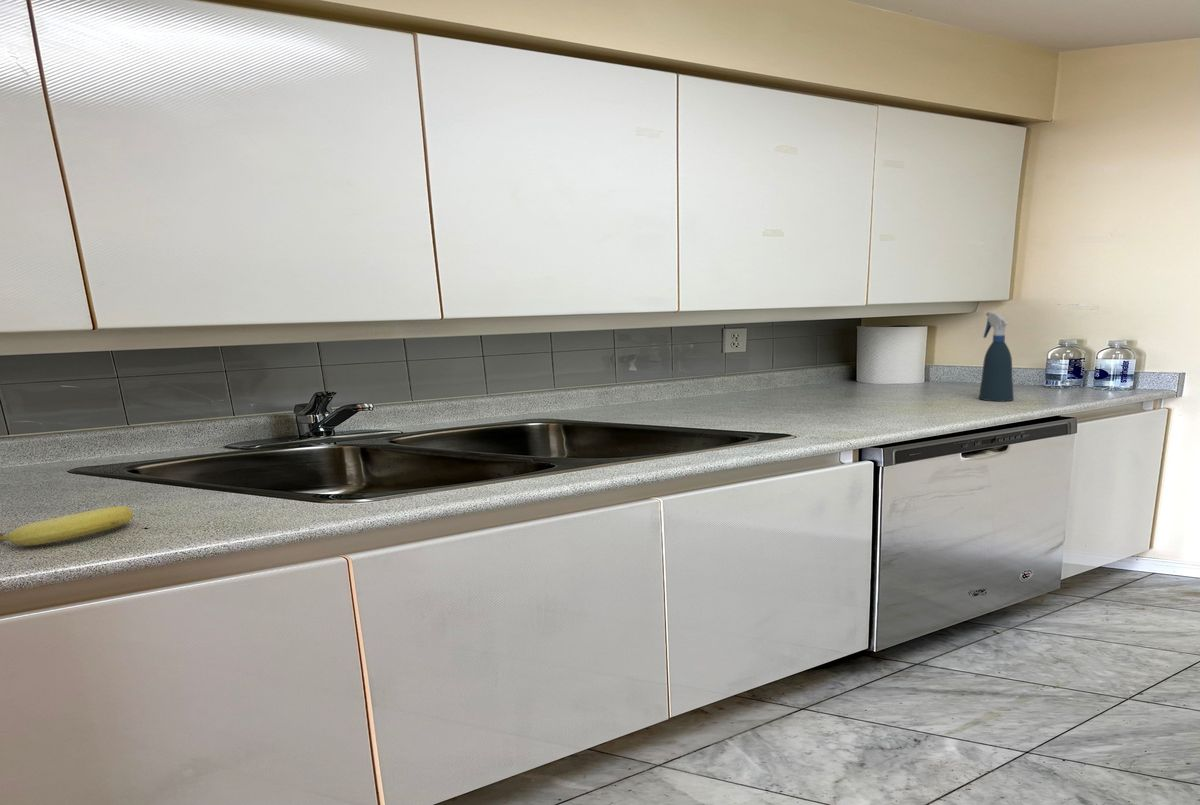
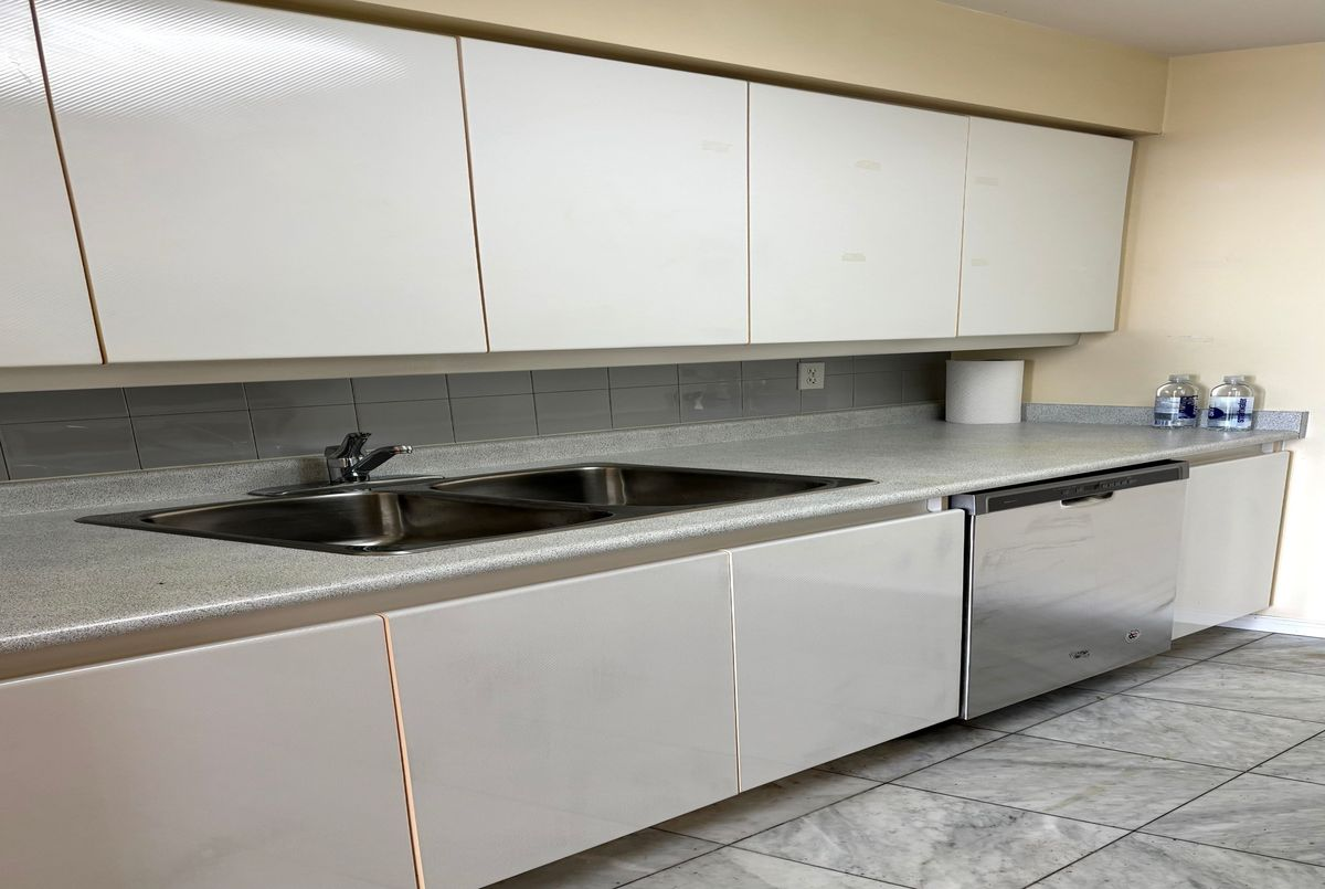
- fruit [0,505,134,547]
- spray bottle [978,311,1015,402]
